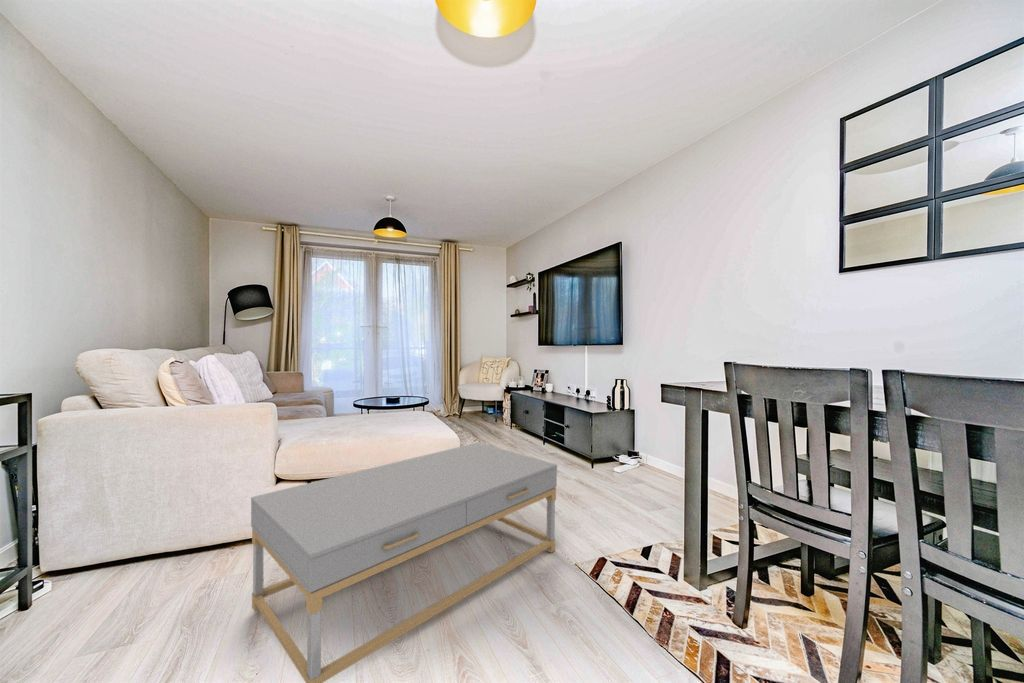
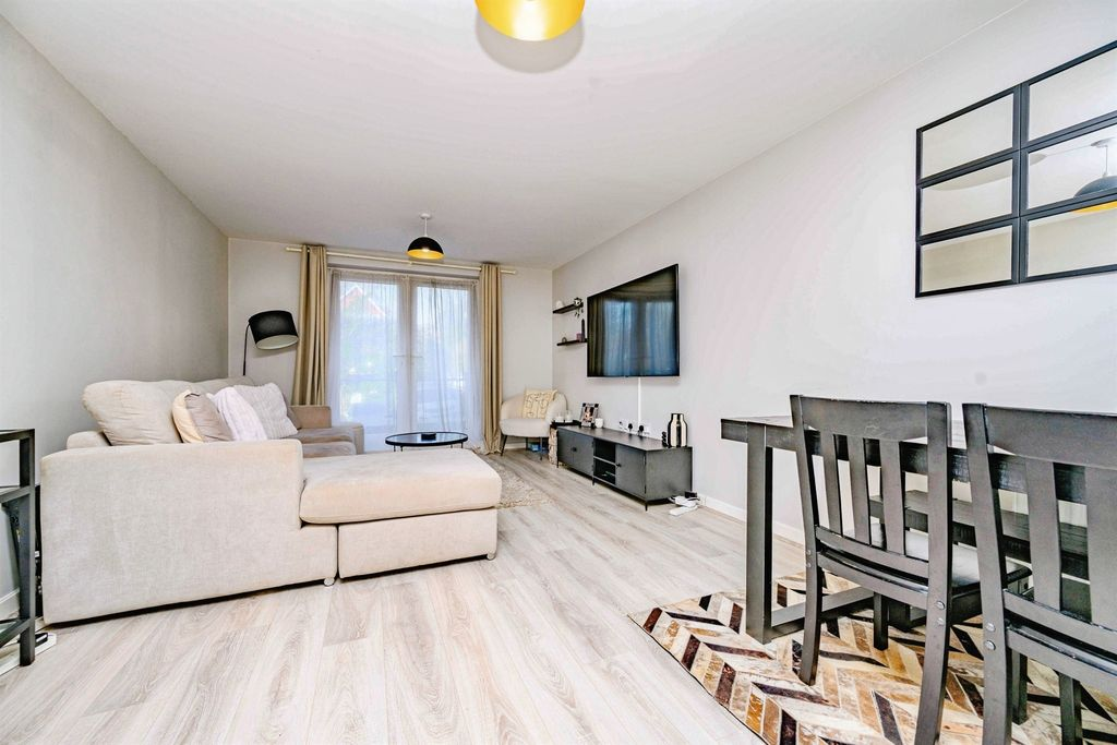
- coffee table [250,442,558,683]
